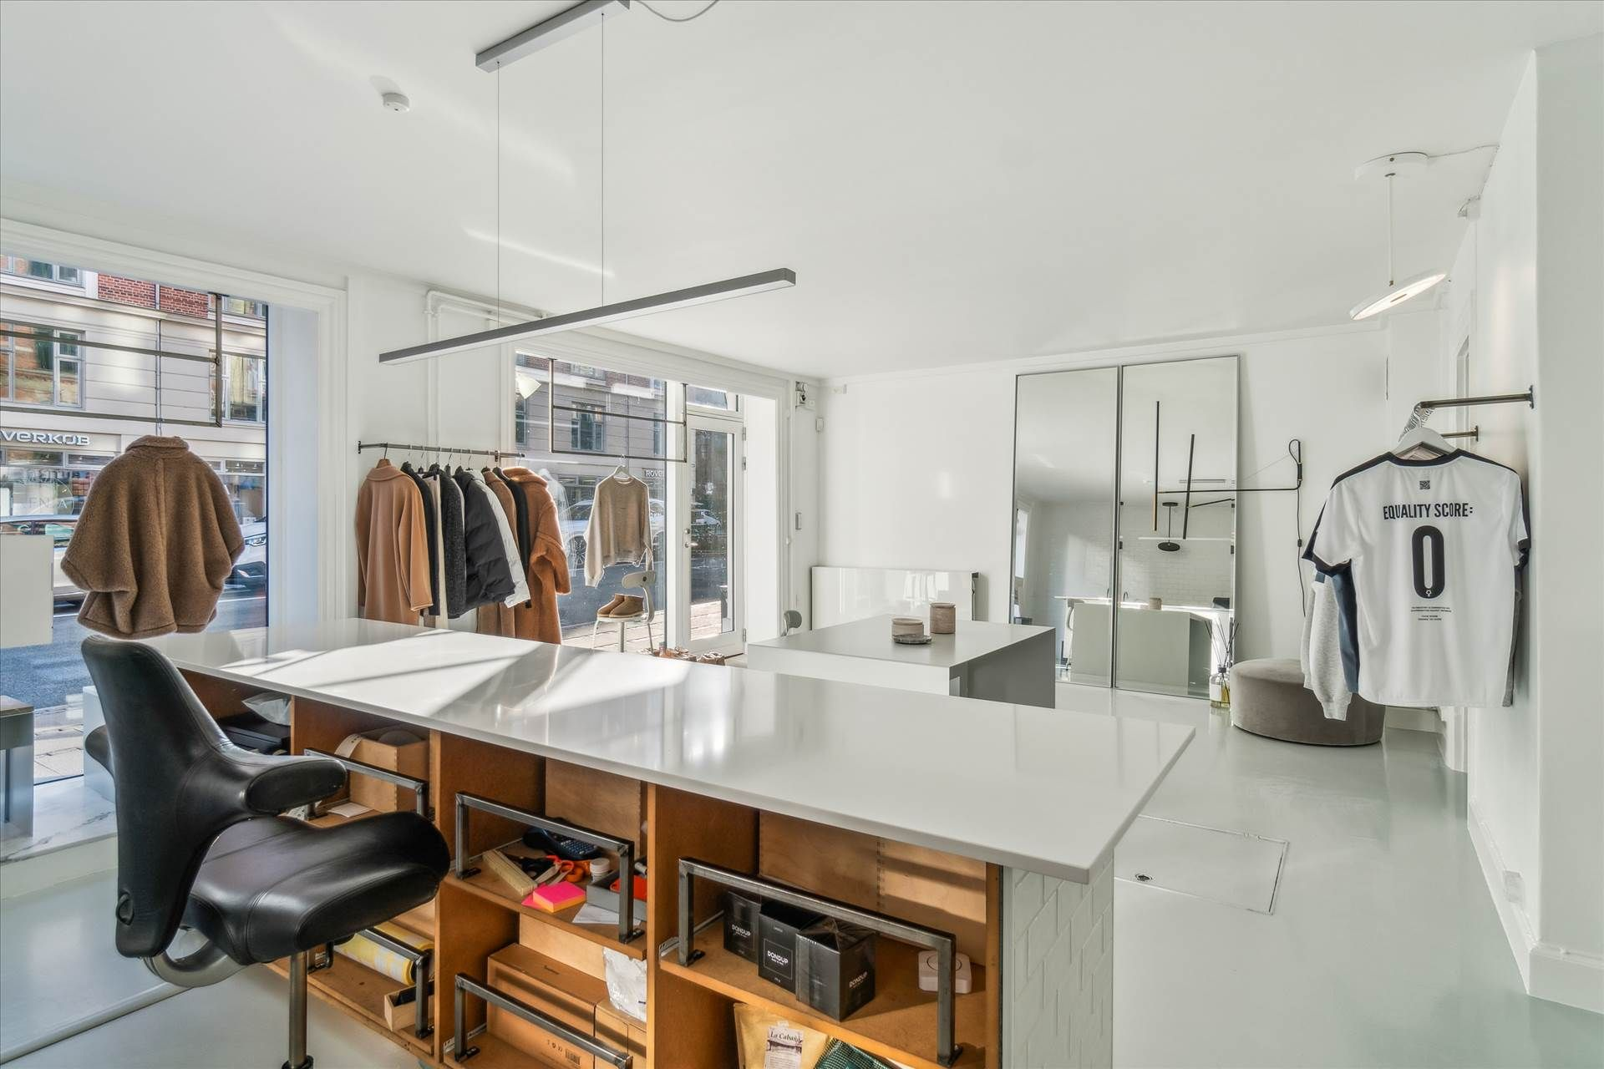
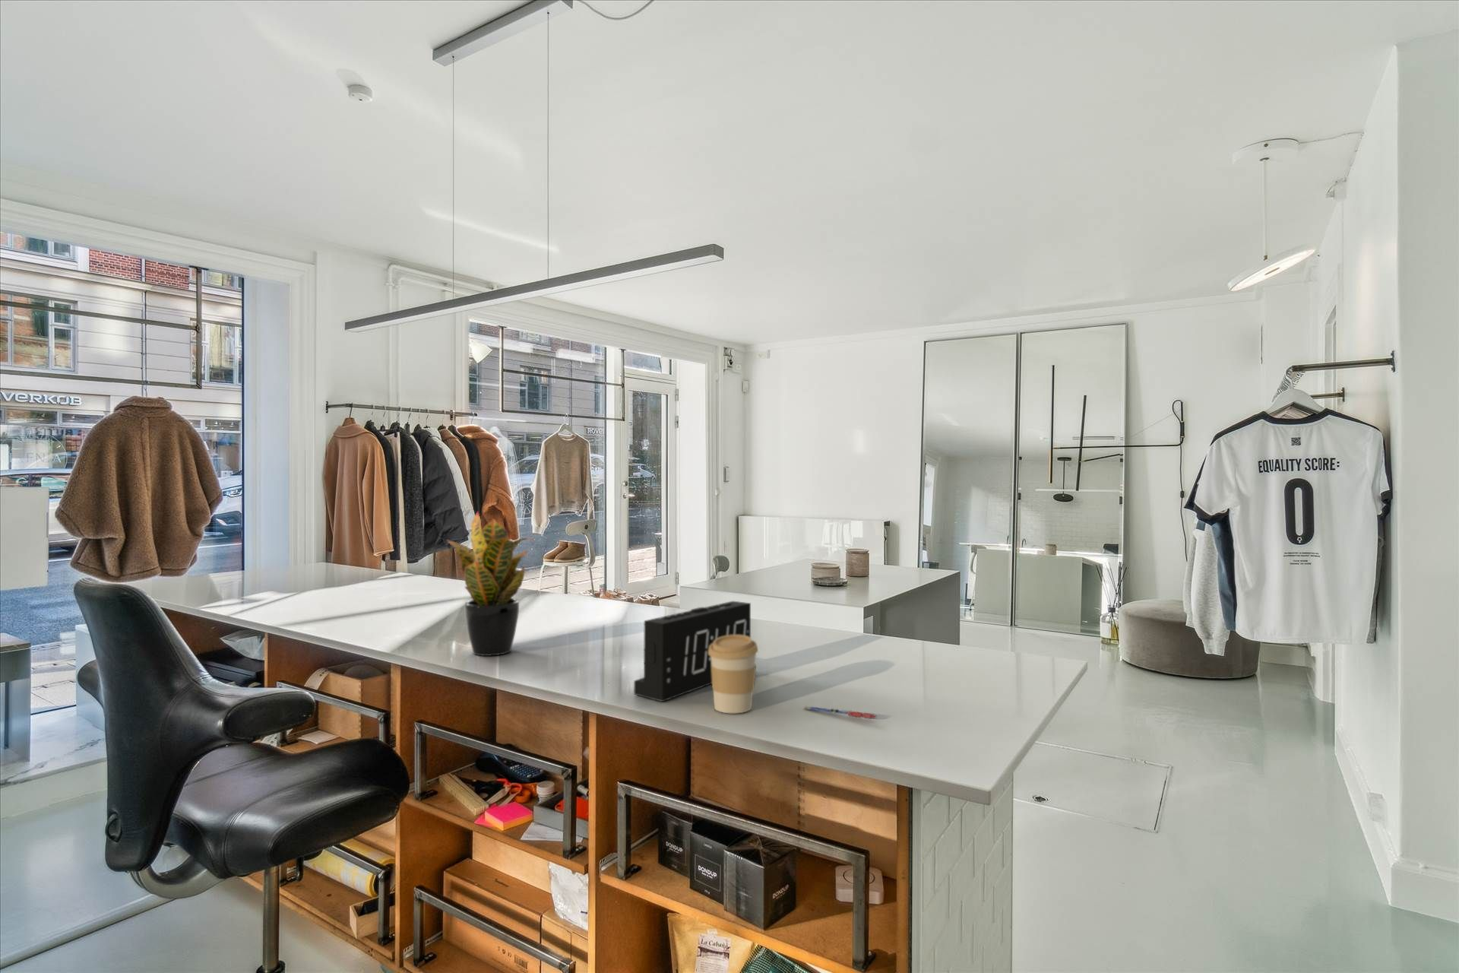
+ pen [802,706,877,720]
+ coffee cup [708,634,759,713]
+ alarm clock [633,601,751,703]
+ potted plant [447,510,537,657]
